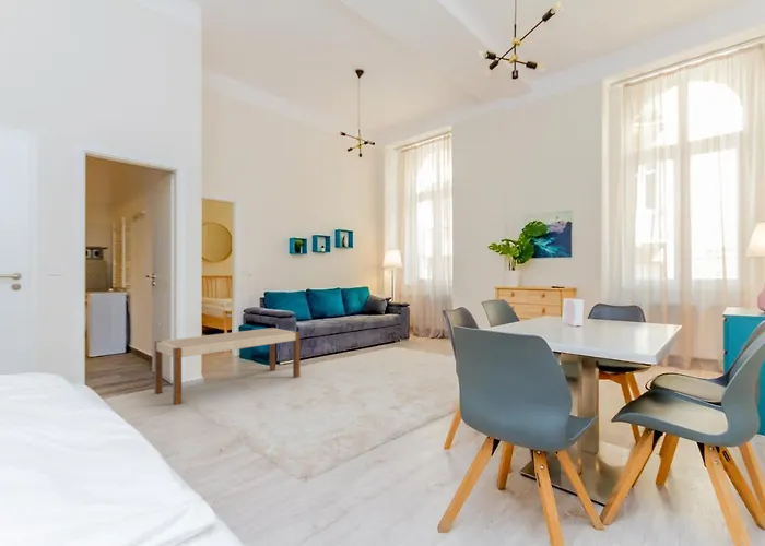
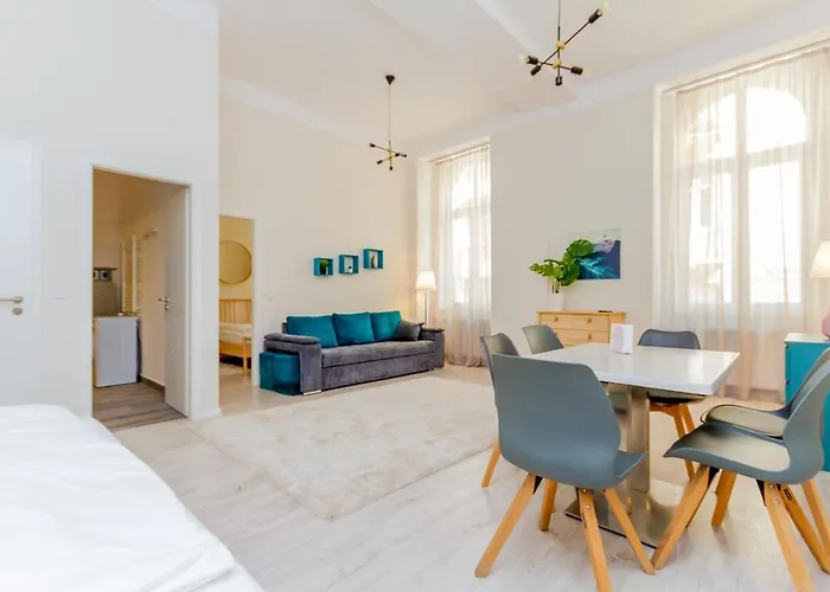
- bench [153,327,301,406]
